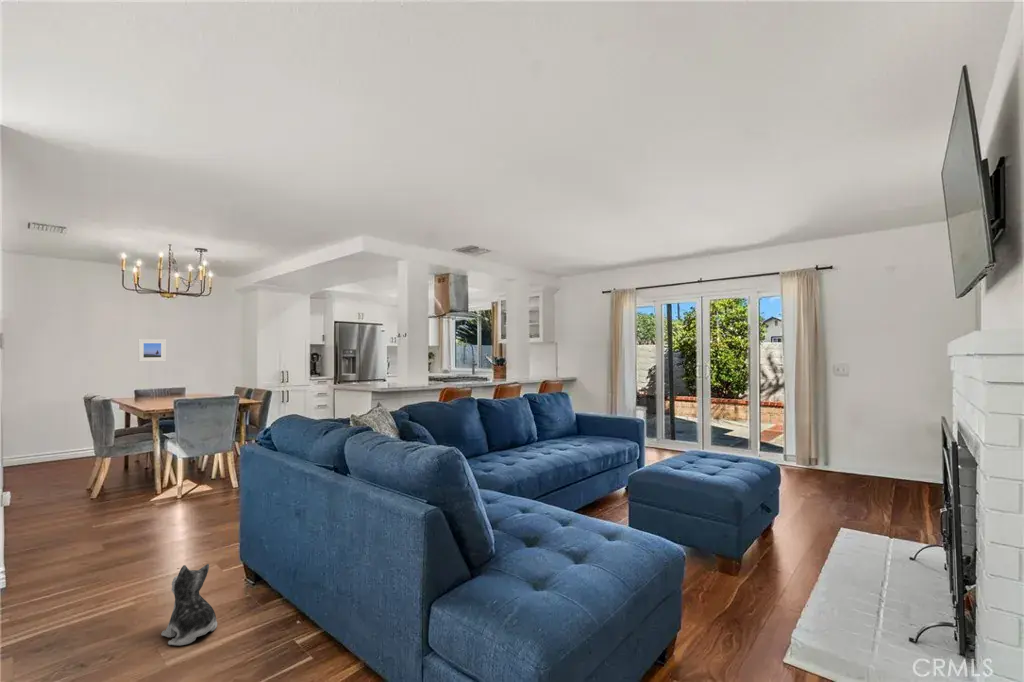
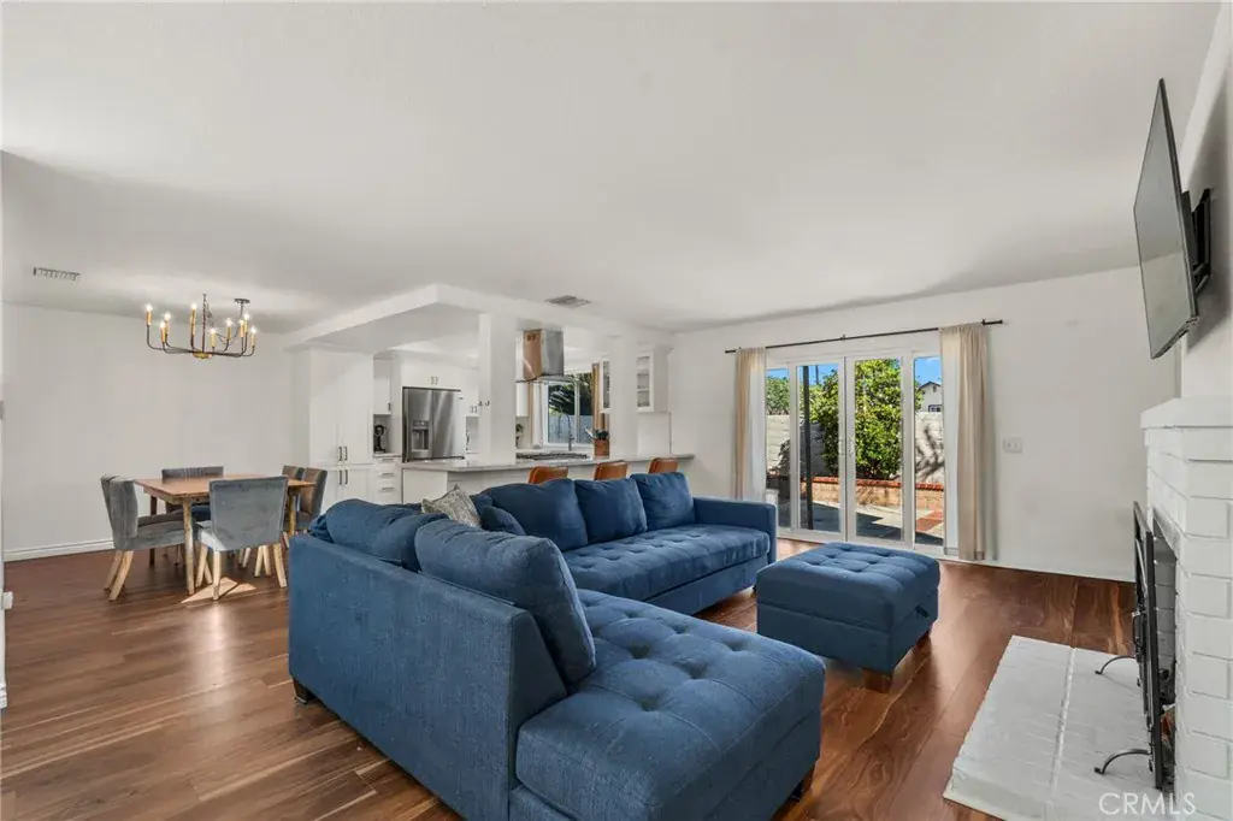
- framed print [137,338,167,363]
- plush toy [160,563,218,646]
